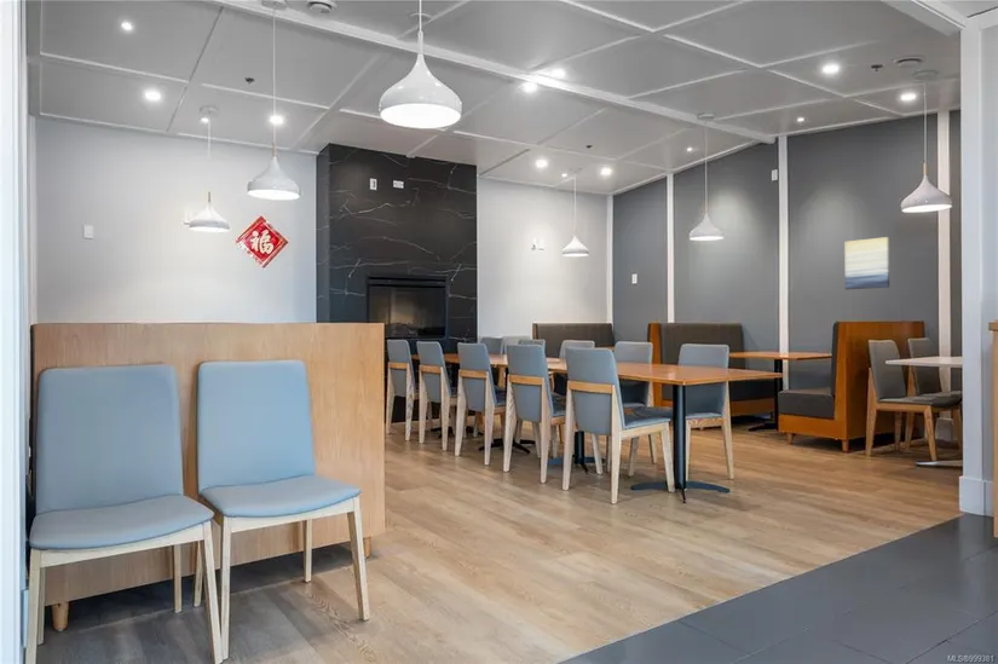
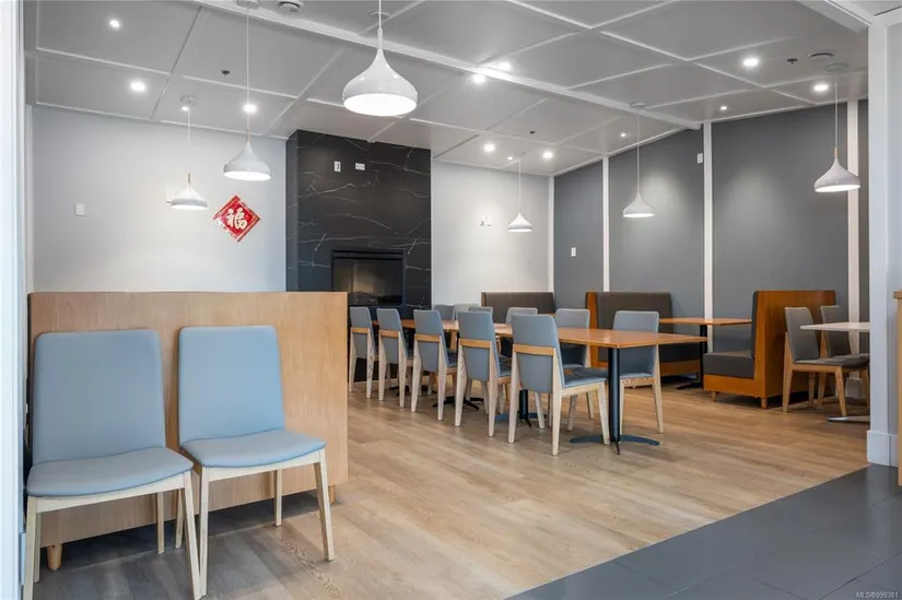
- wall art [843,236,890,290]
